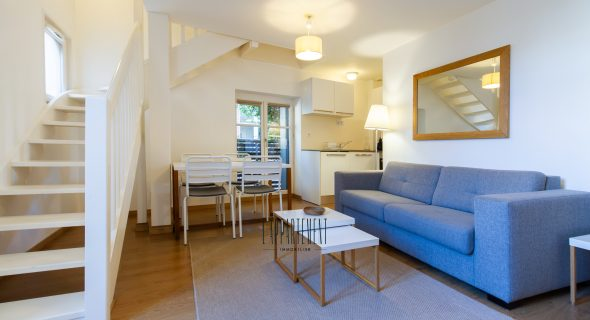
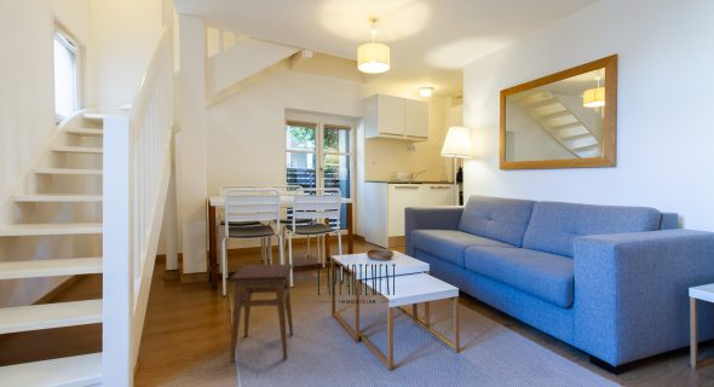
+ stool [229,262,294,362]
